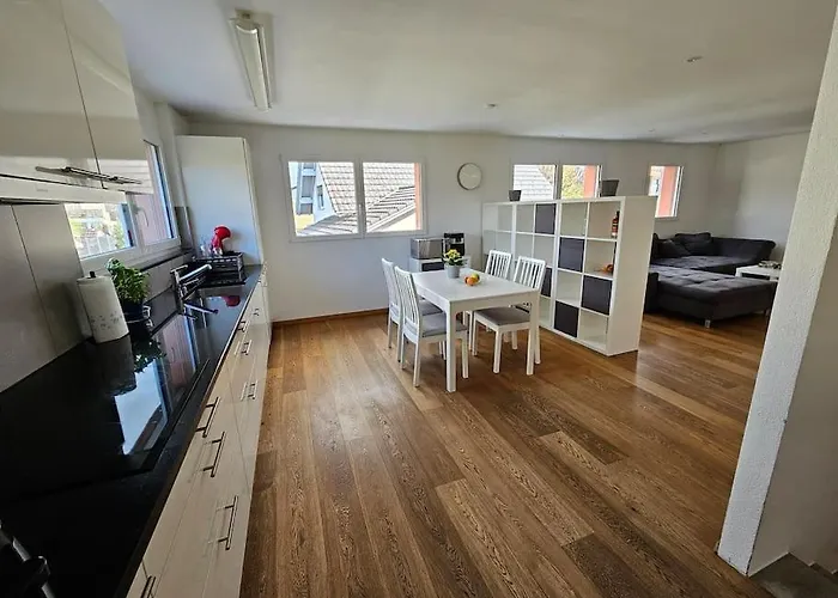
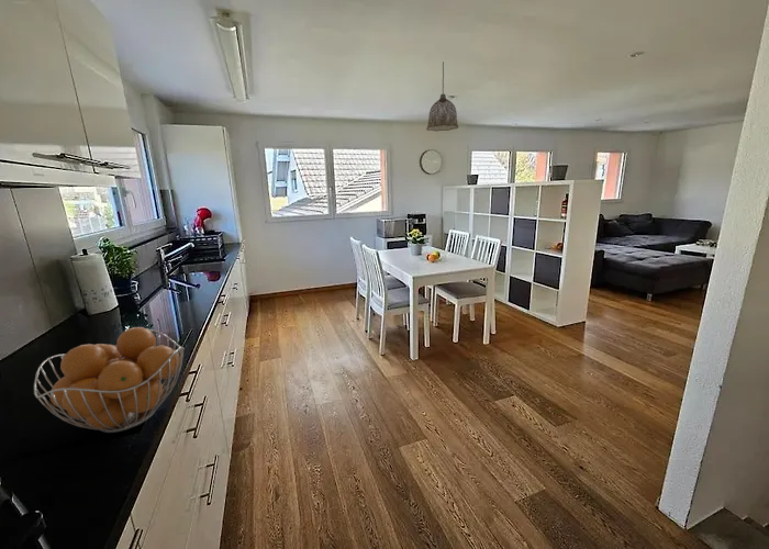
+ pendant lamp [425,60,459,132]
+ fruit basket [33,326,185,434]
